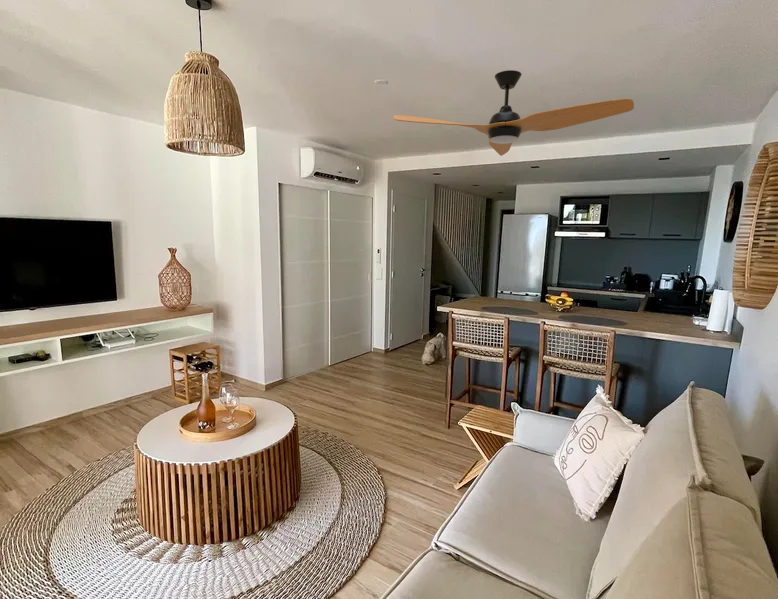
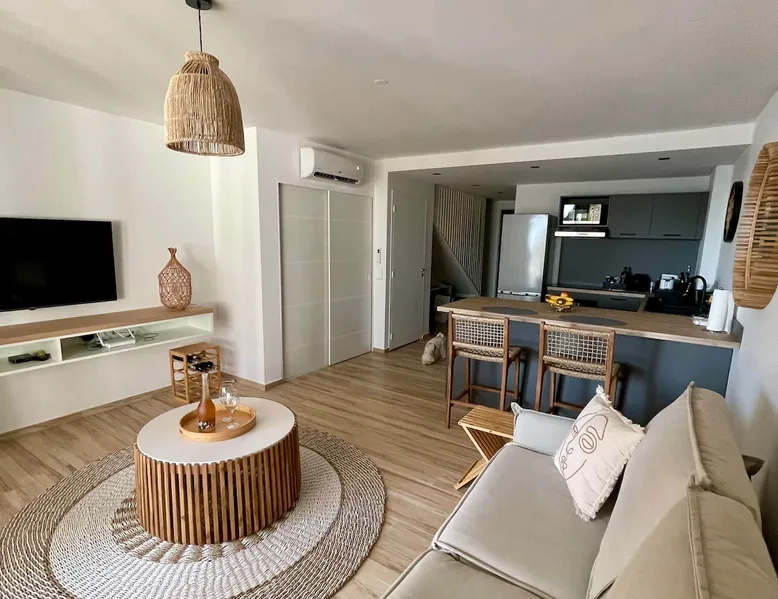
- electric fan [392,69,635,157]
